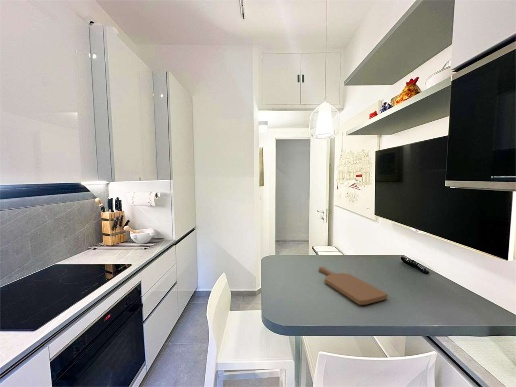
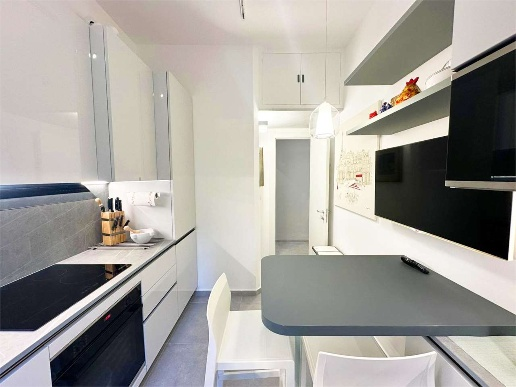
- cutting board [318,266,388,306]
